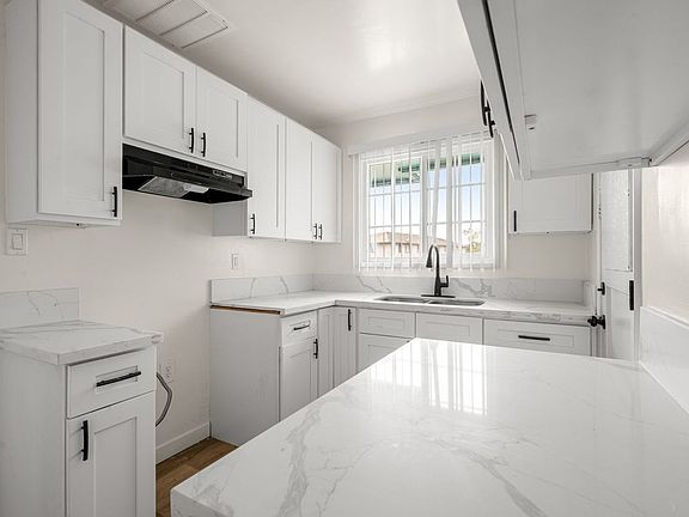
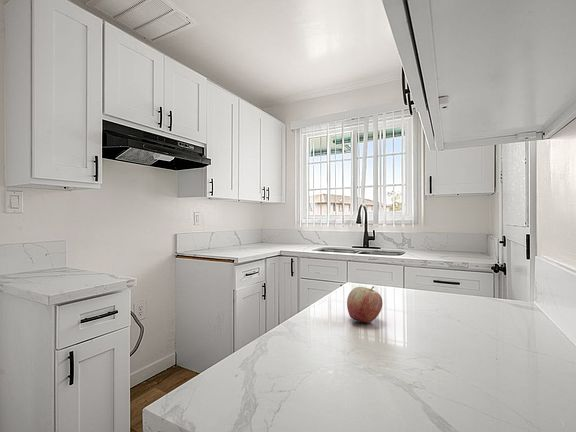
+ apple [346,285,384,324]
